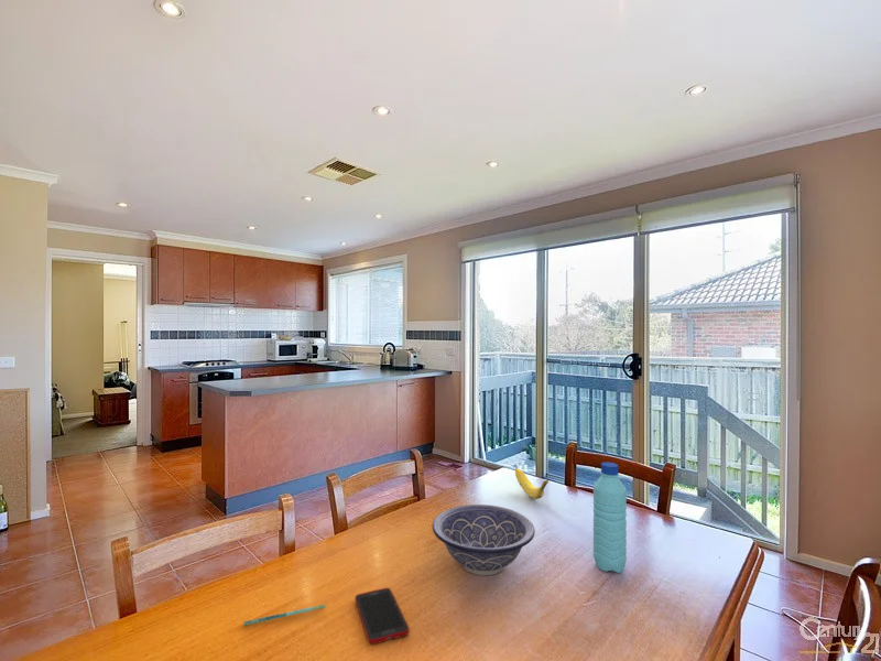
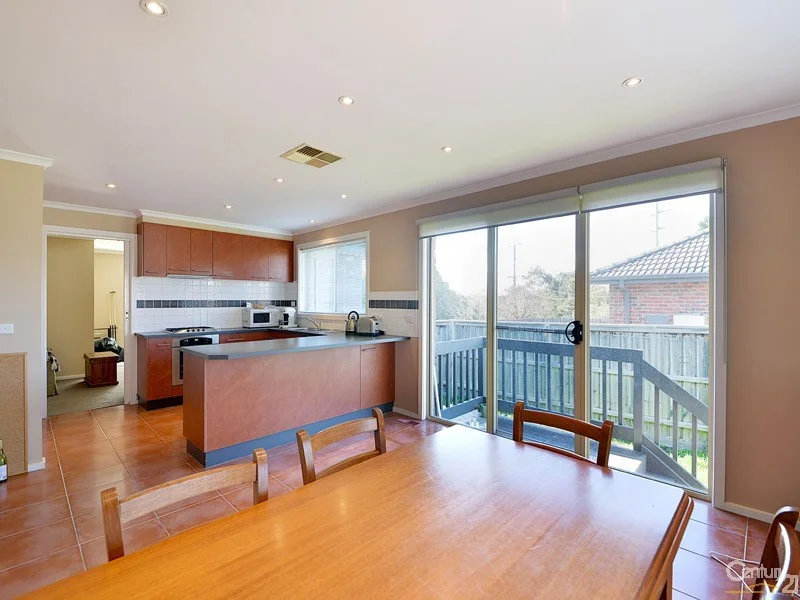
- cell phone [355,587,410,646]
- water bottle [592,462,628,574]
- decorative bowl [432,503,536,576]
- banana [514,467,550,500]
- pen [243,604,326,627]
